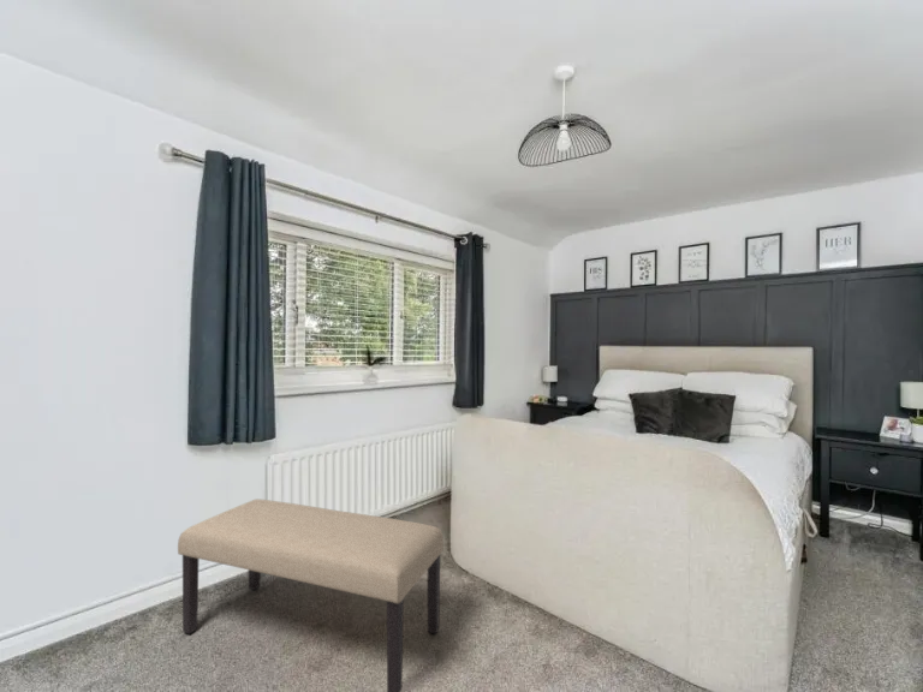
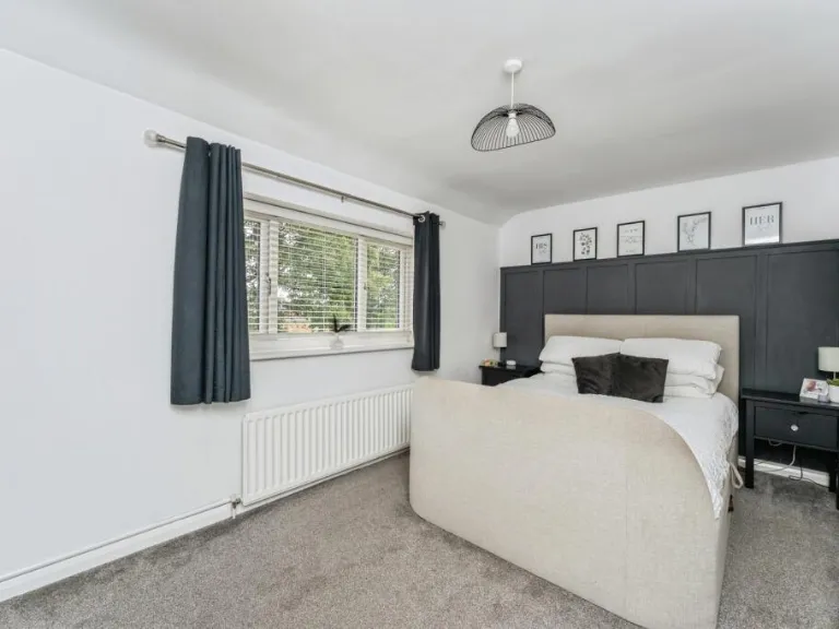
- bench [177,499,445,692]
